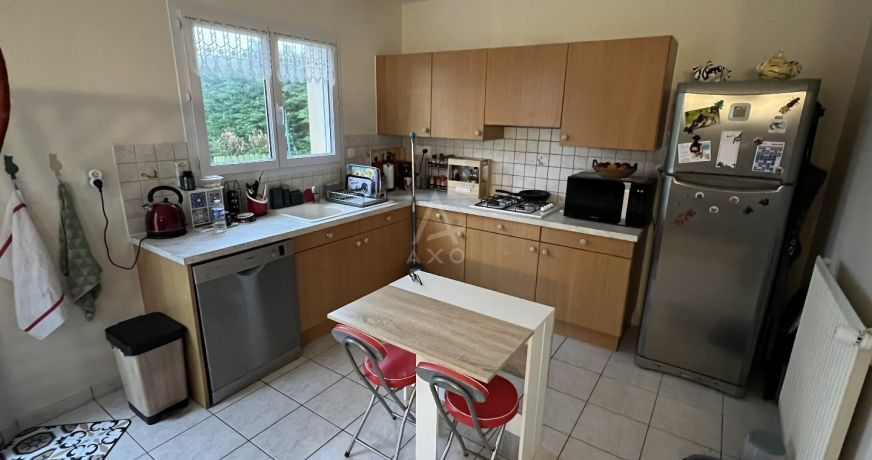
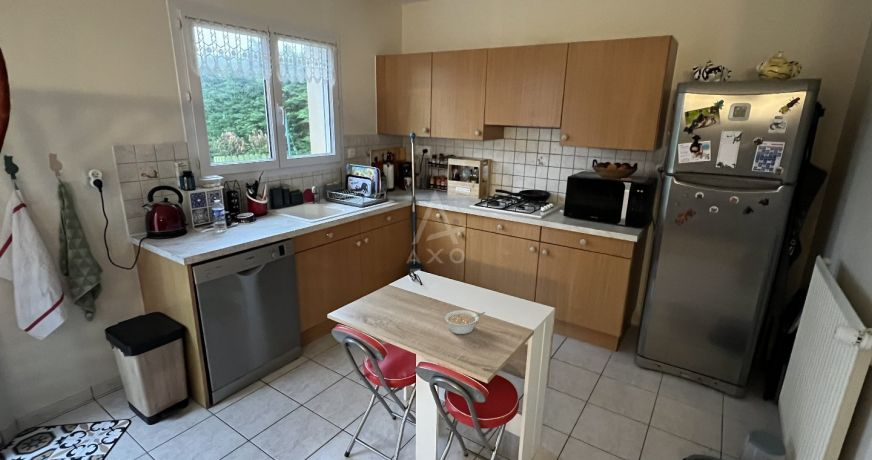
+ legume [444,309,486,335]
